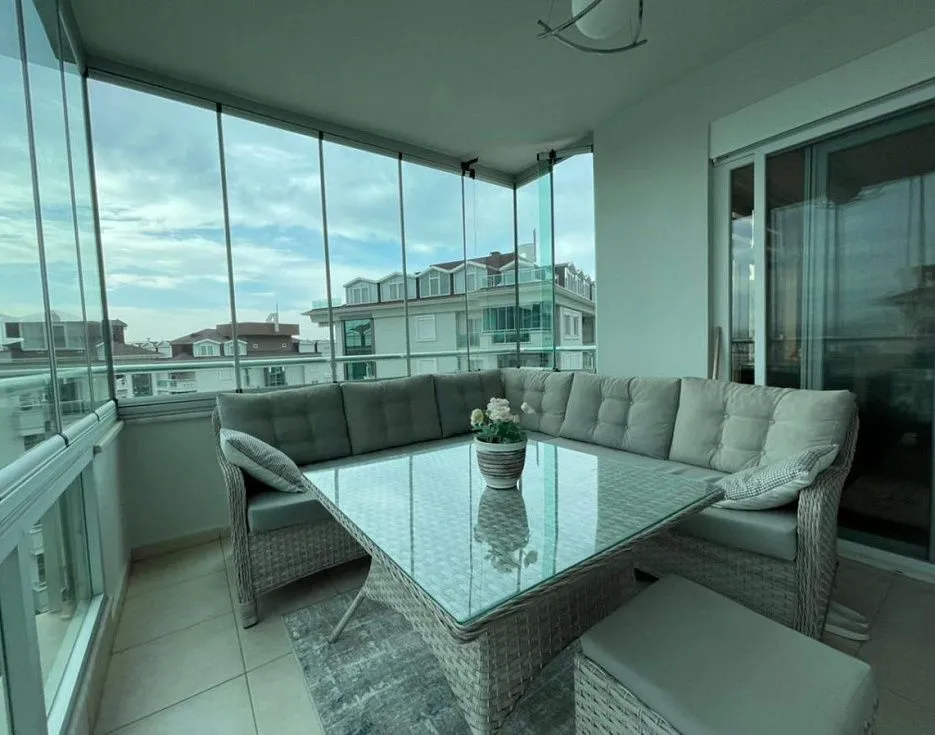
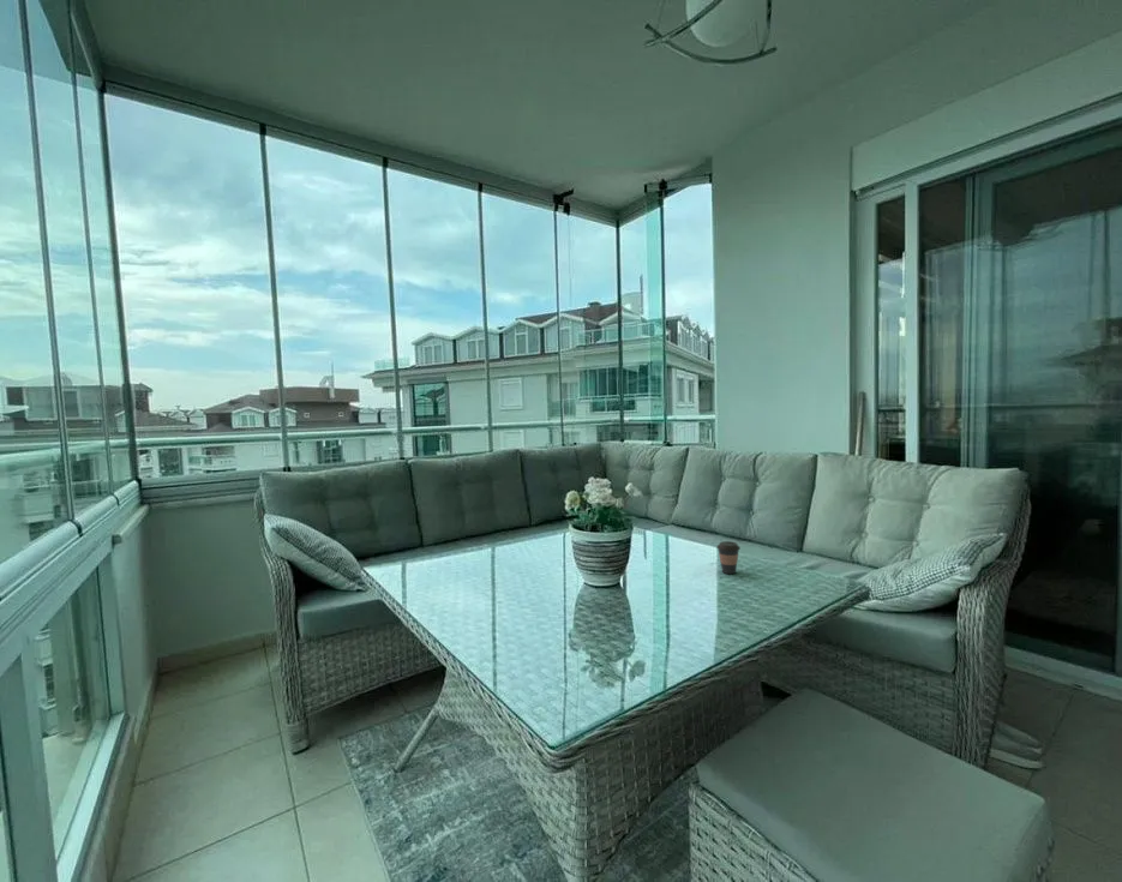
+ coffee cup [715,540,742,575]
